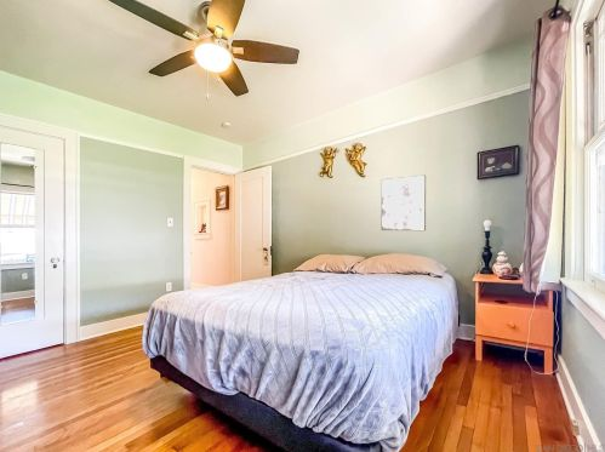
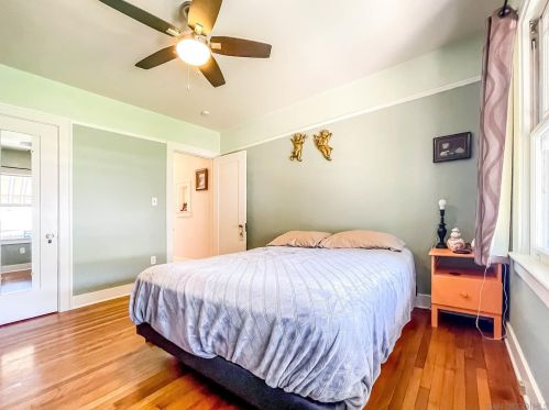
- wall art [381,173,427,231]
